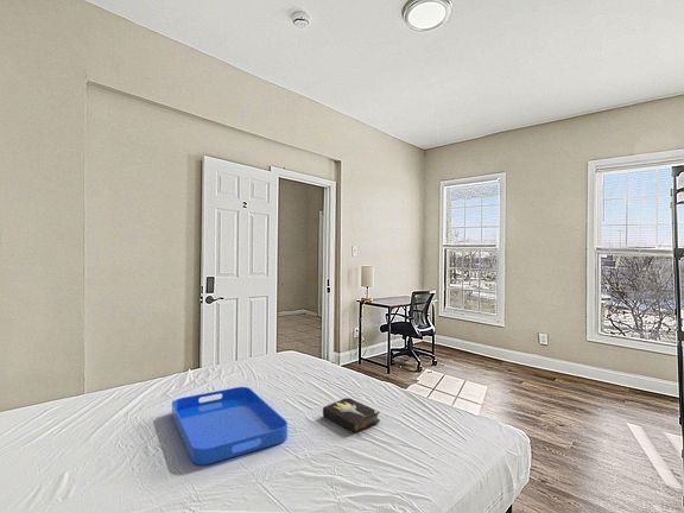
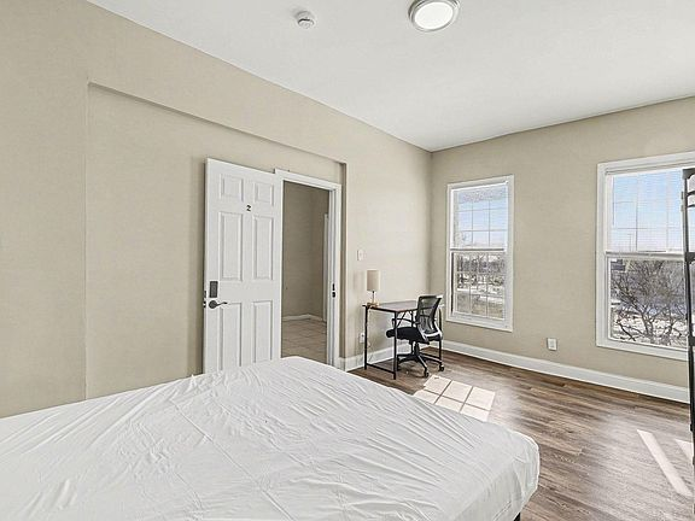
- serving tray [171,386,289,467]
- hardback book [322,395,381,433]
